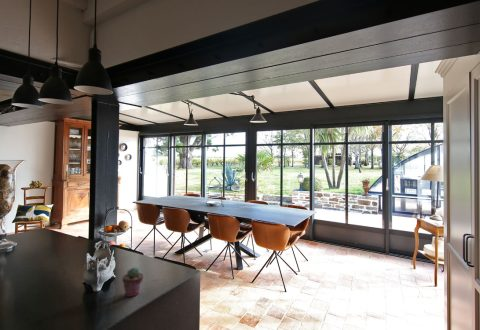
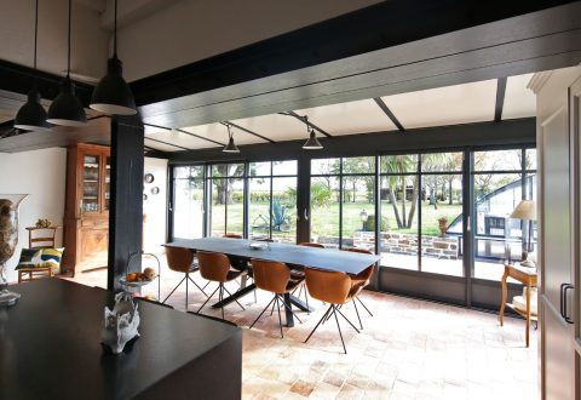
- potted succulent [121,266,144,298]
